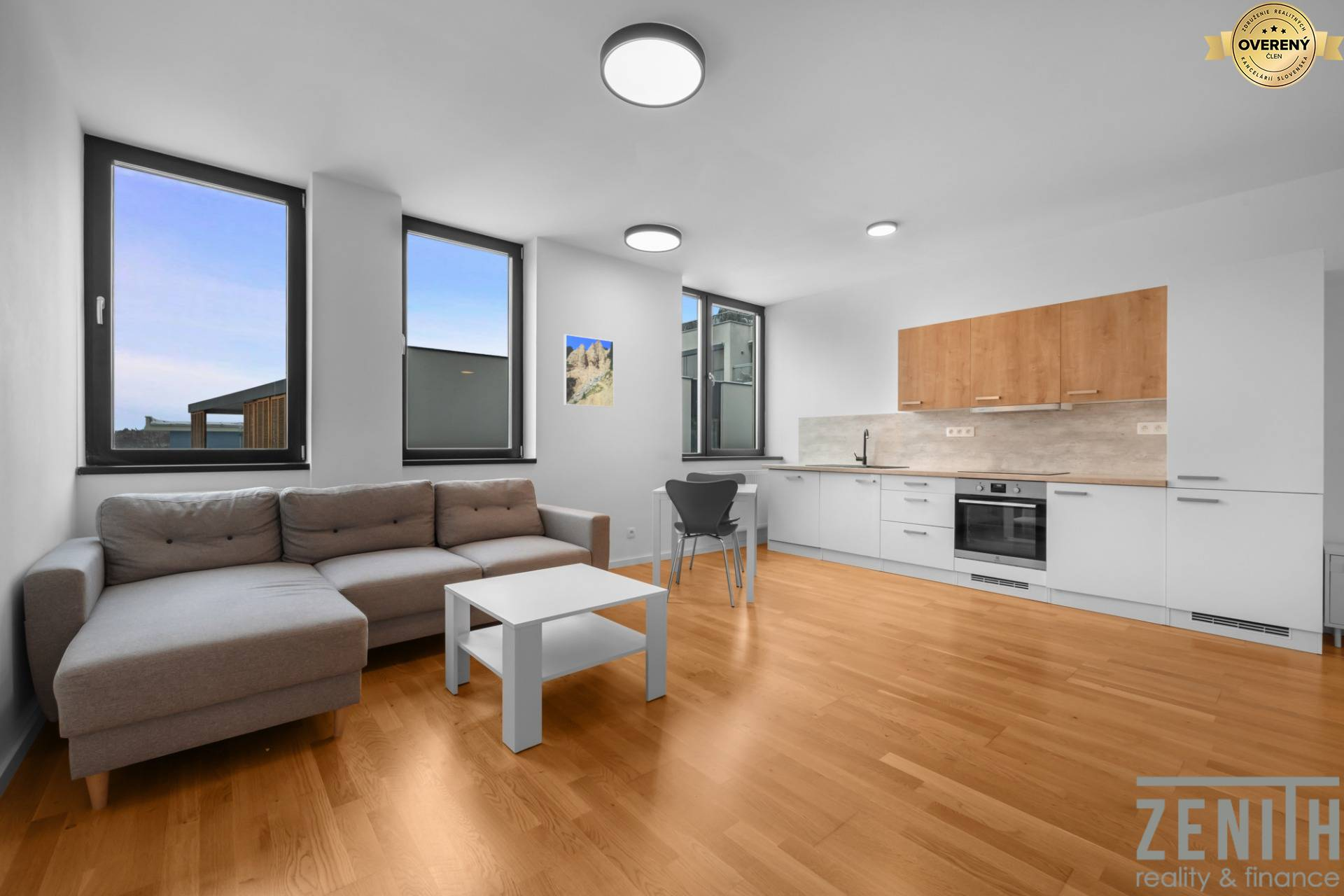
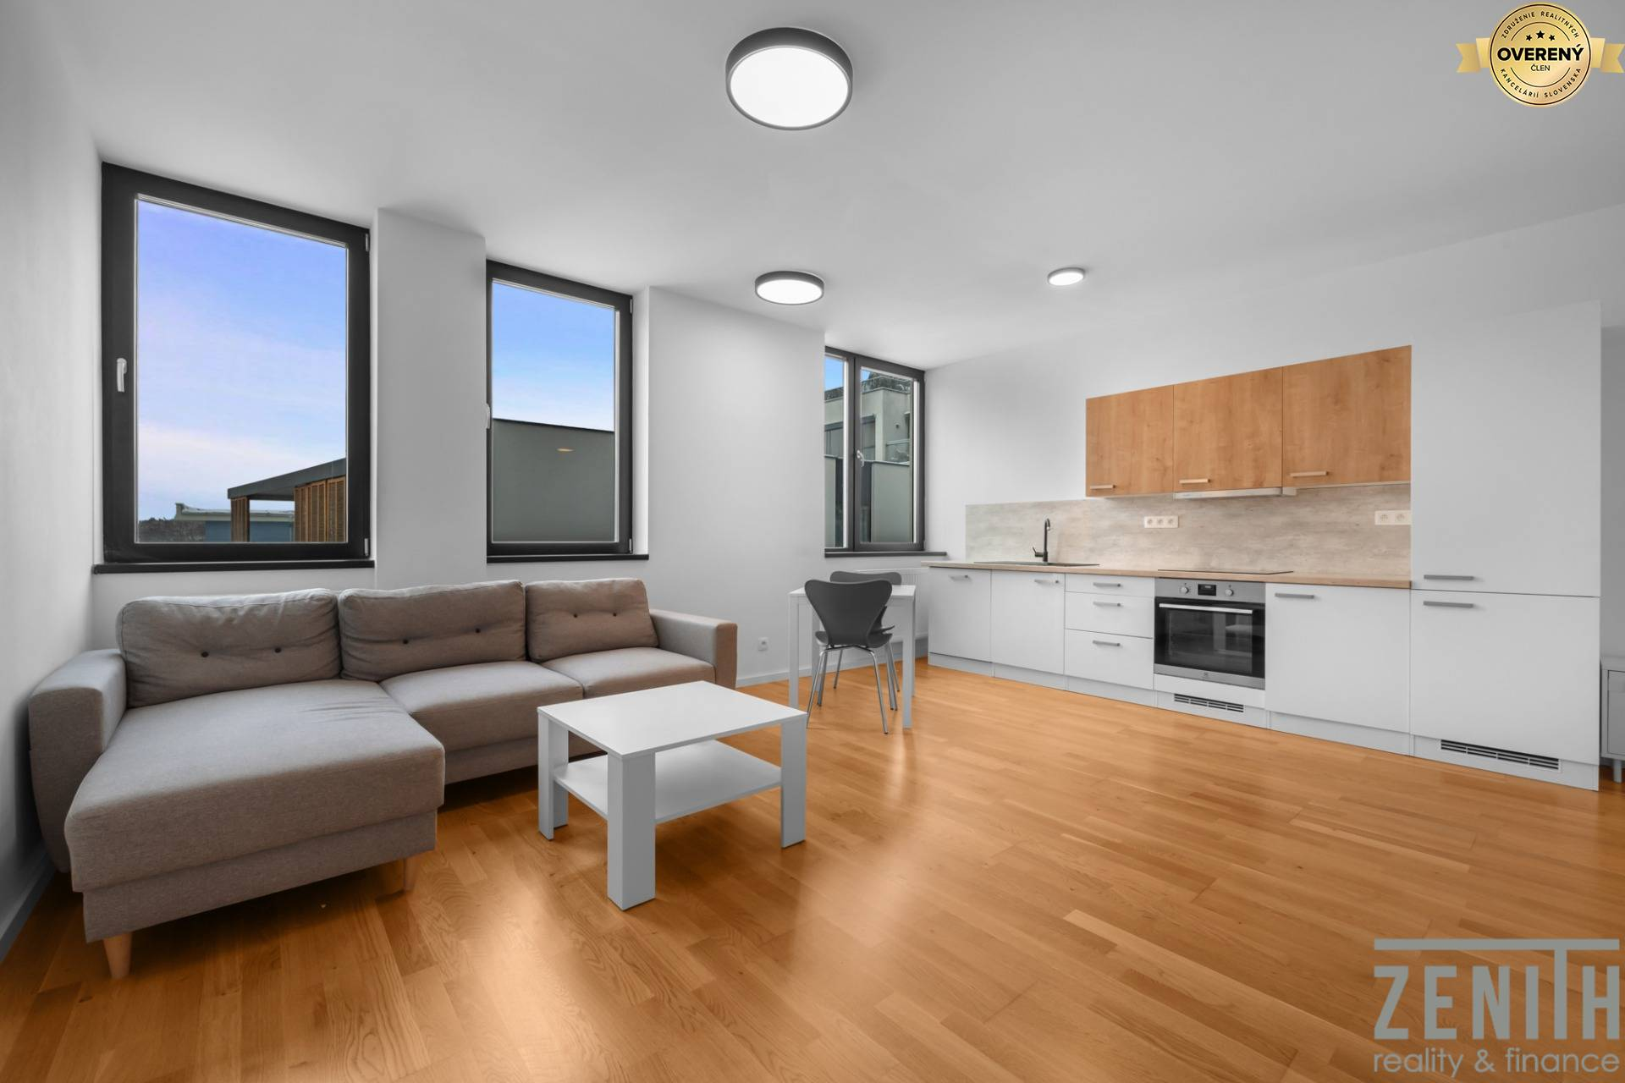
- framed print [563,334,615,408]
